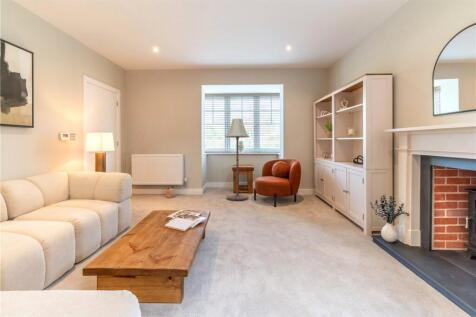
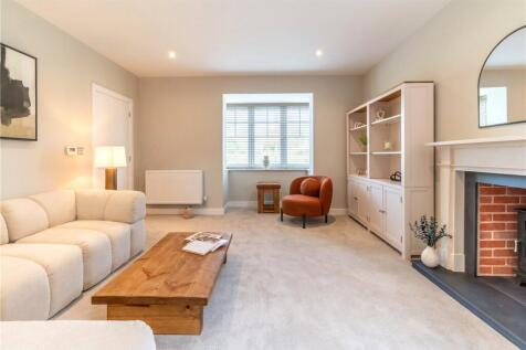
- floor lamp [224,118,251,201]
